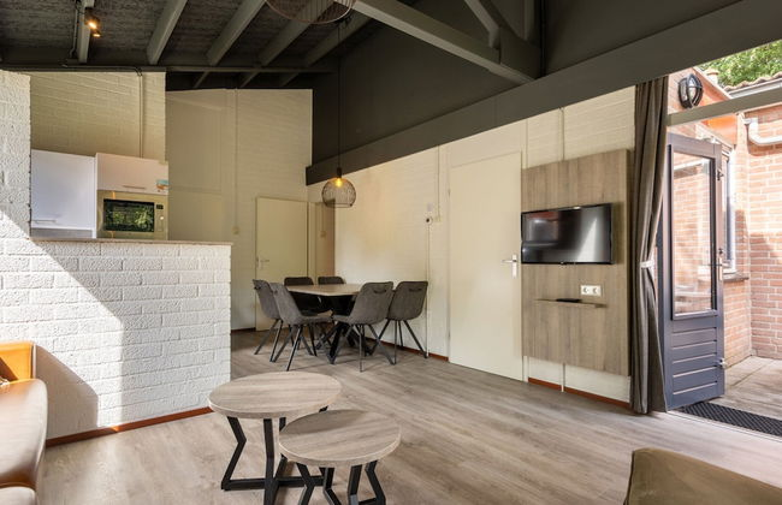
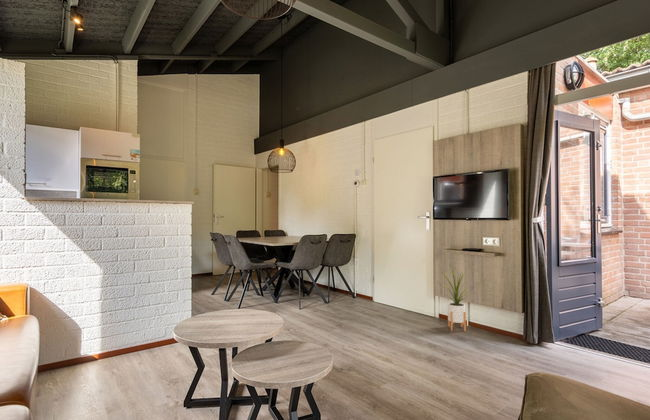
+ house plant [437,263,473,332]
